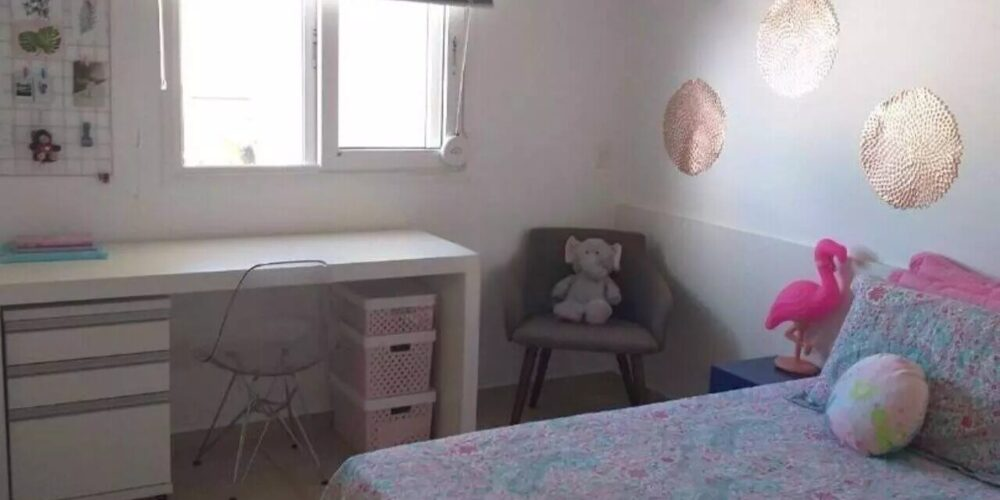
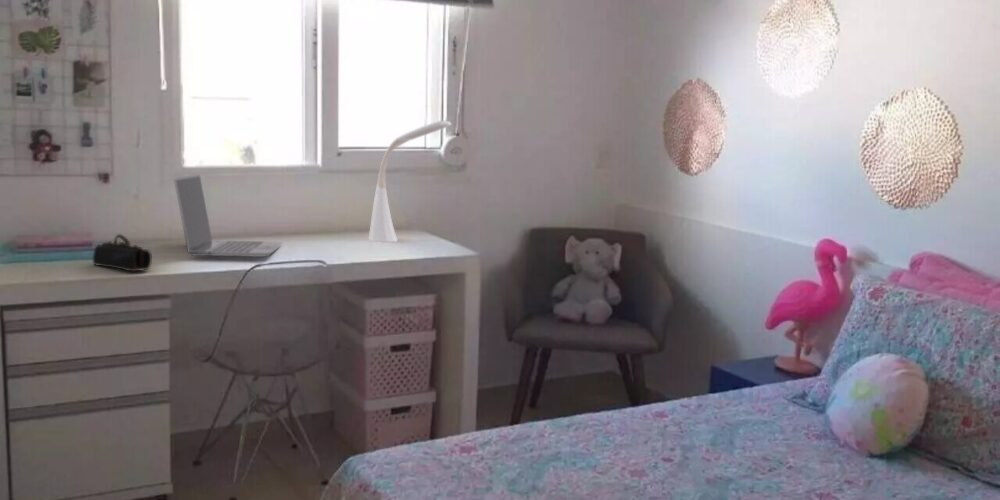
+ pencil case [92,233,153,272]
+ desk lamp [368,120,452,243]
+ laptop [173,173,283,258]
